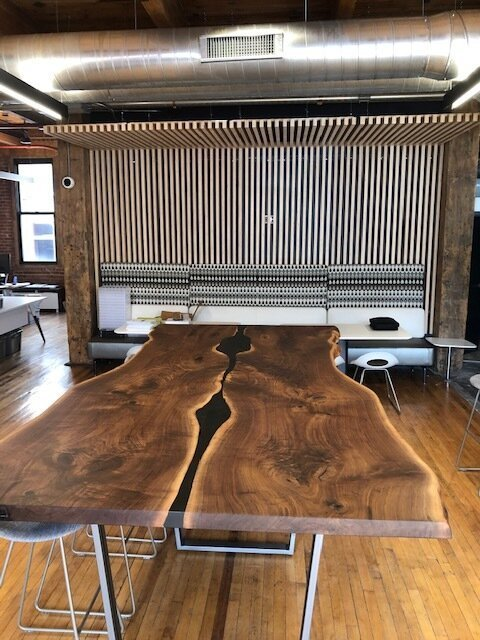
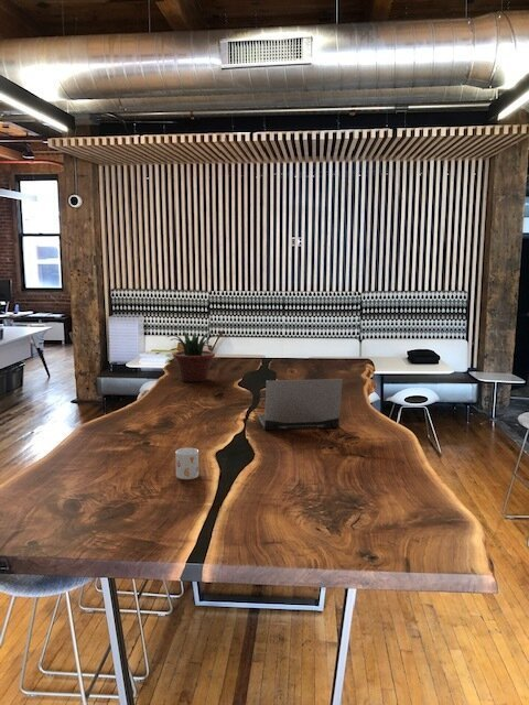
+ potted plant [166,330,216,383]
+ laptop computer [257,378,344,431]
+ mug [175,447,199,480]
